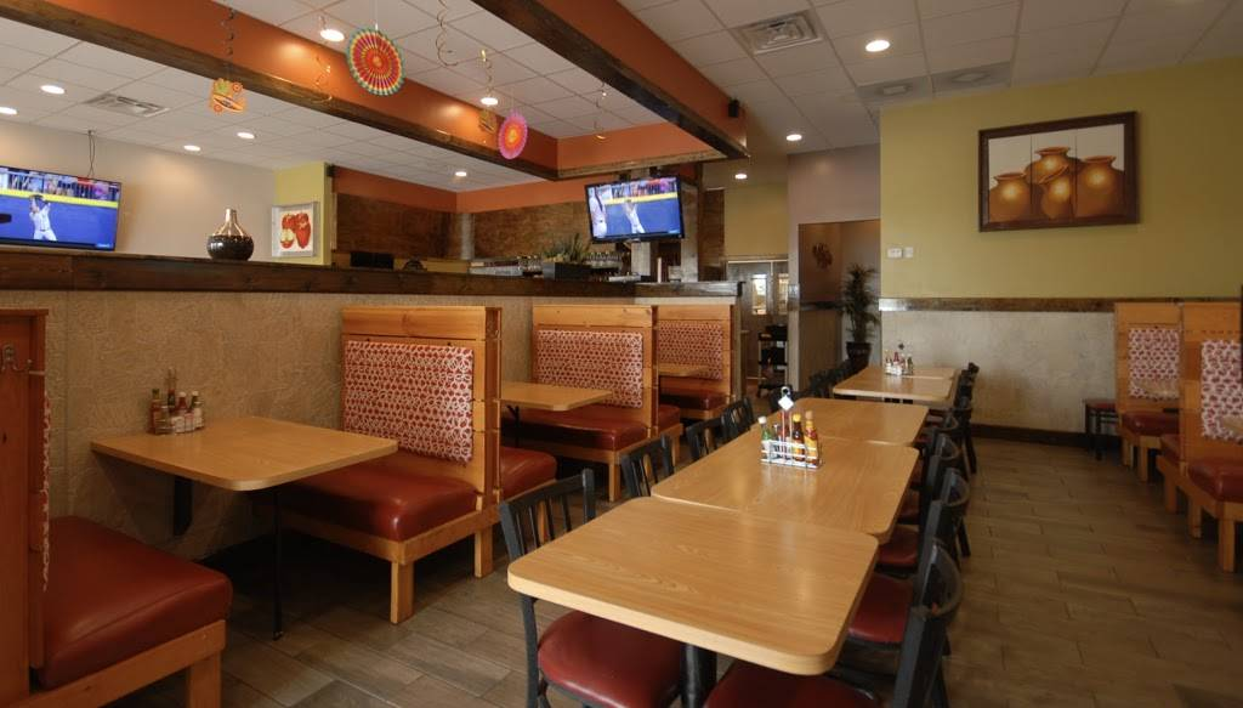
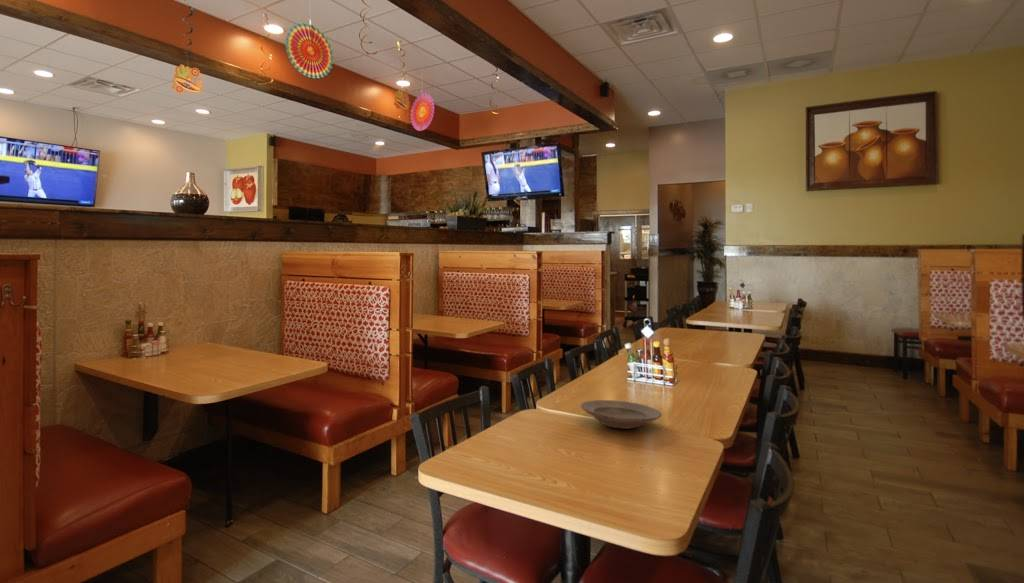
+ plate [580,399,663,430]
